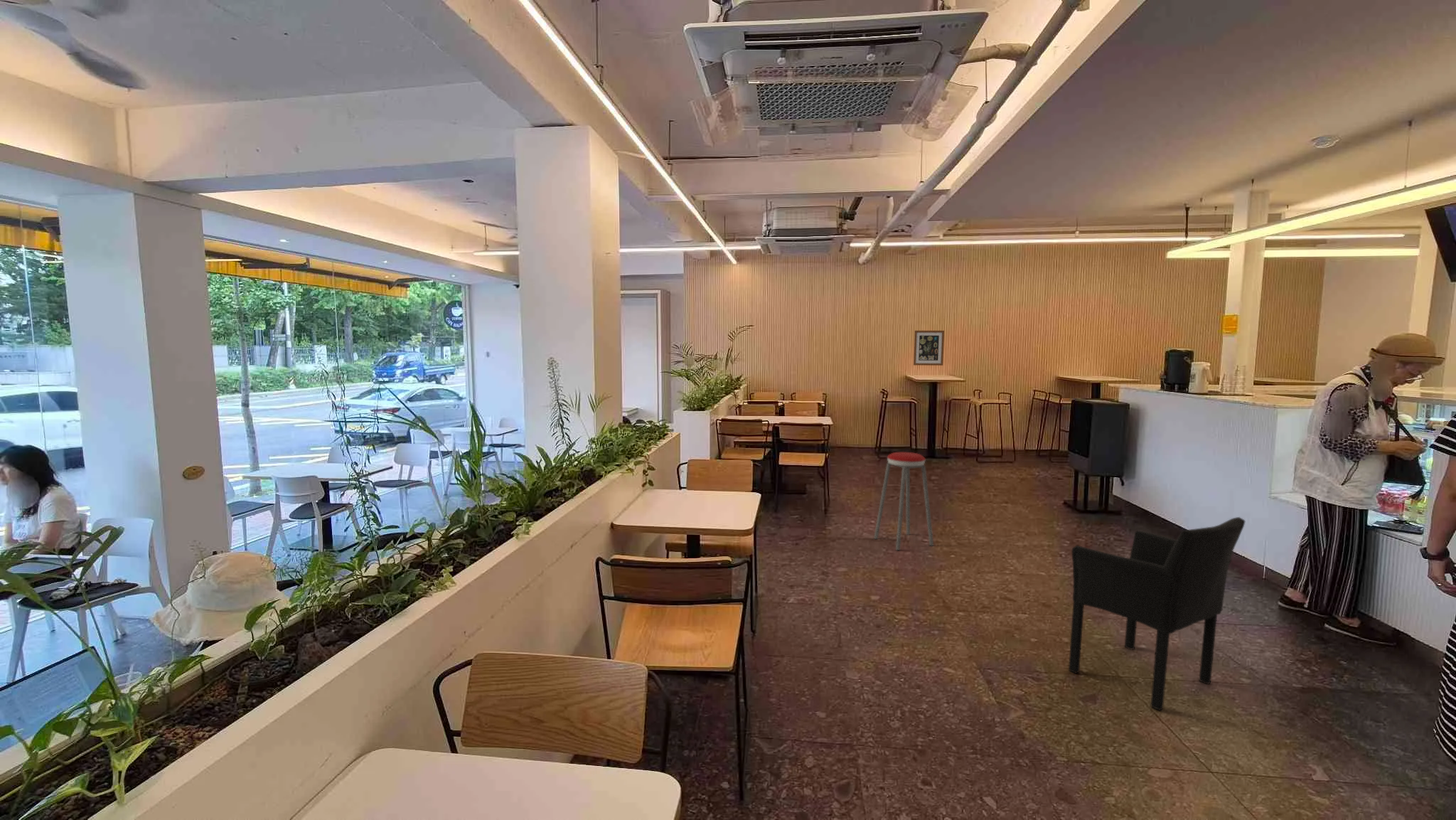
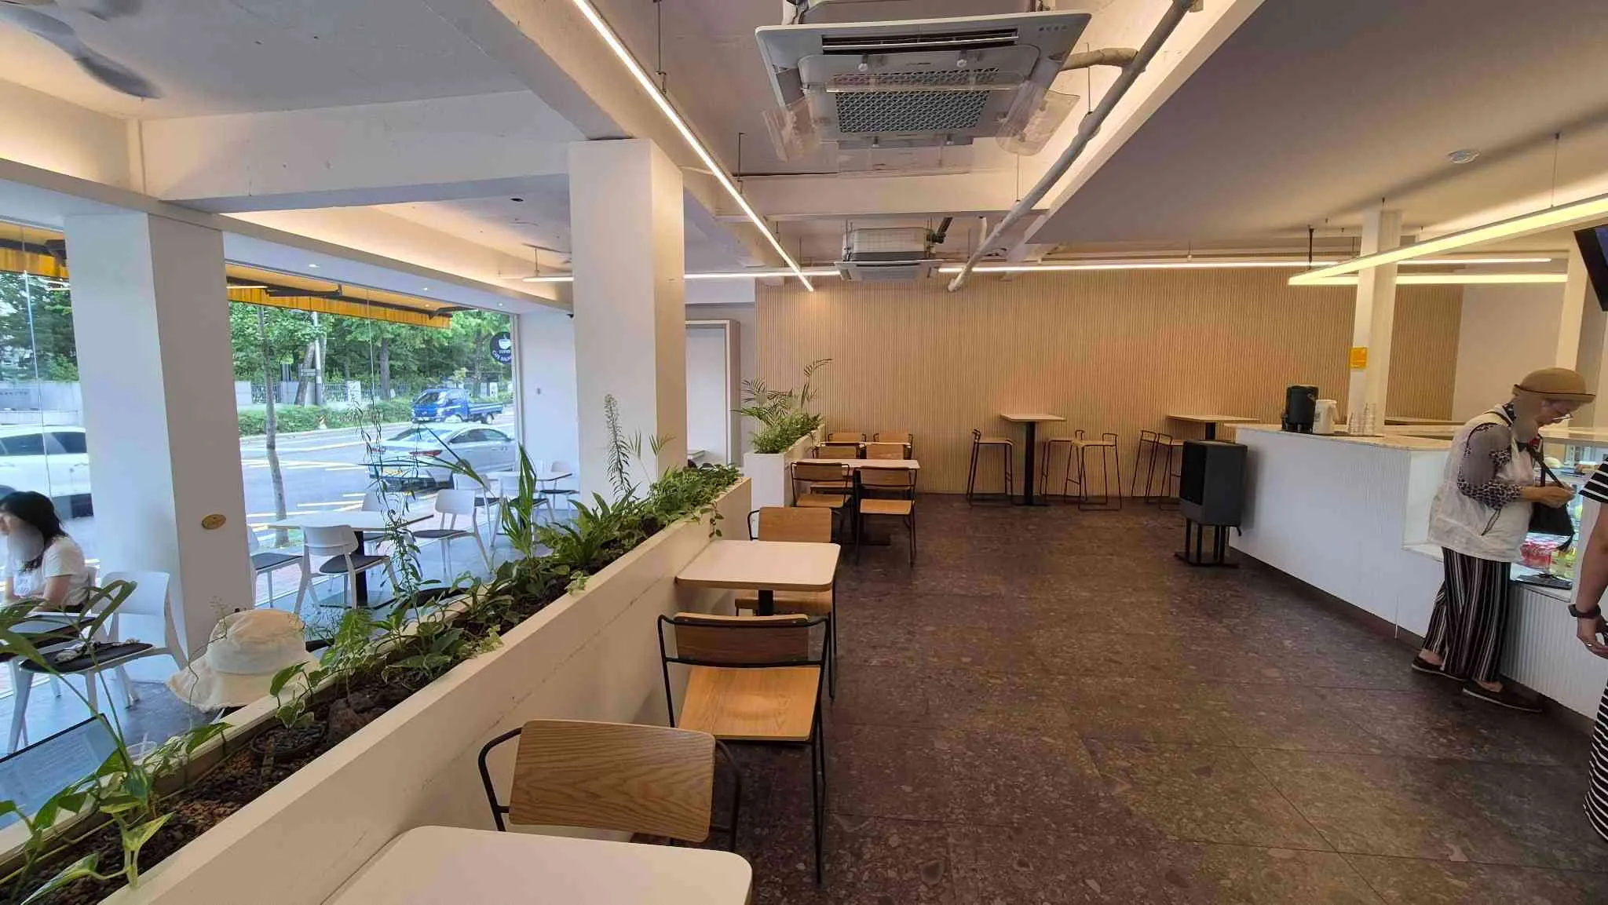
- wall art [913,330,945,366]
- armchair [1068,516,1246,711]
- music stool [873,452,934,551]
